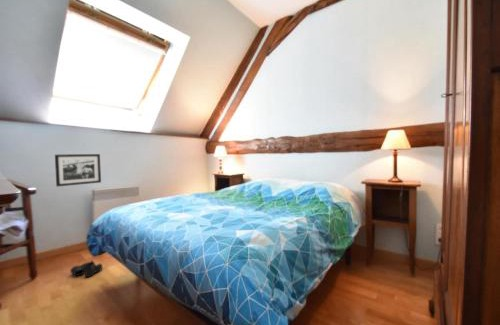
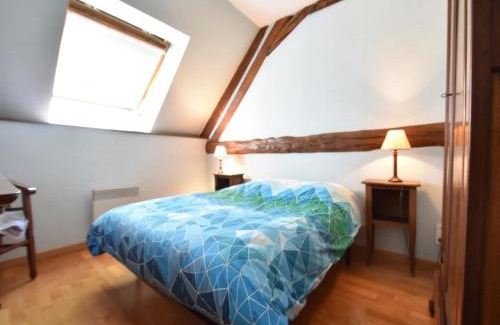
- boots [69,259,104,278]
- picture frame [54,153,102,187]
